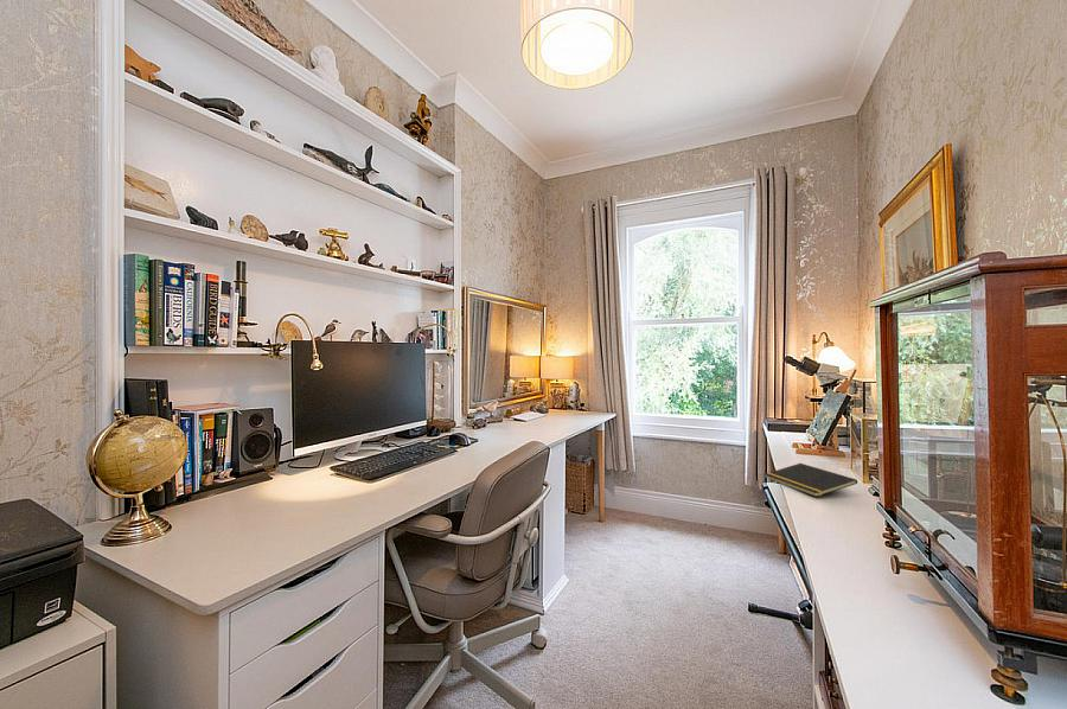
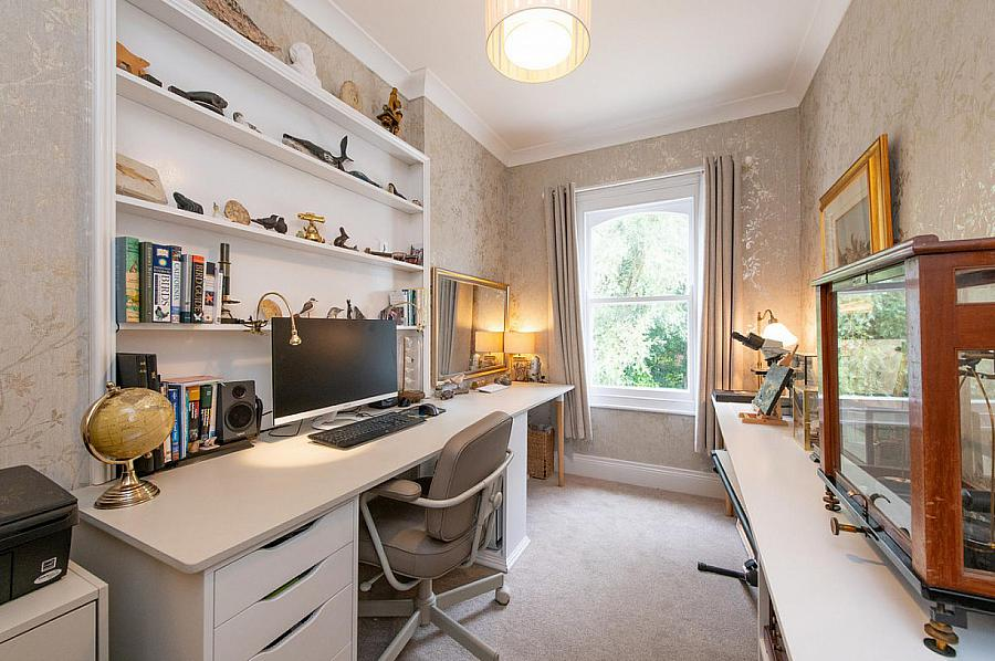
- notepad [763,462,858,498]
